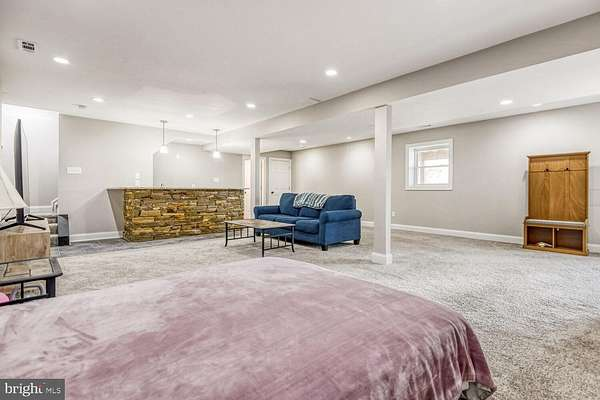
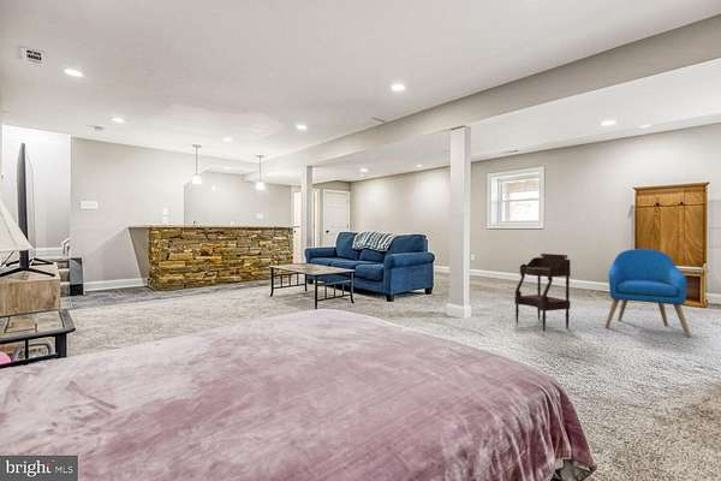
+ side table [513,253,572,332]
+ armchair [604,248,692,339]
